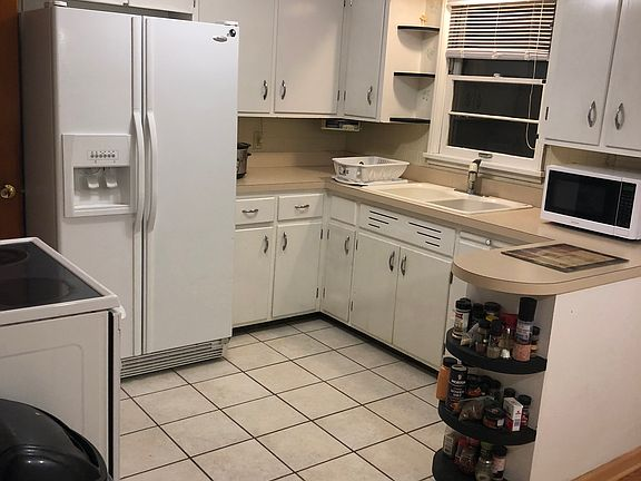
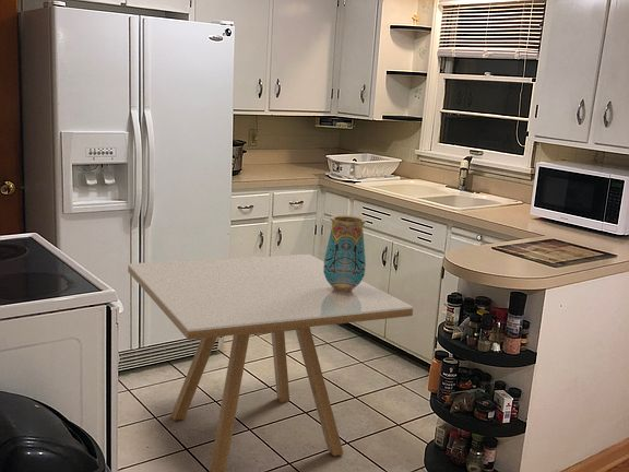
+ dining table [127,253,414,472]
+ vase [323,214,367,292]
